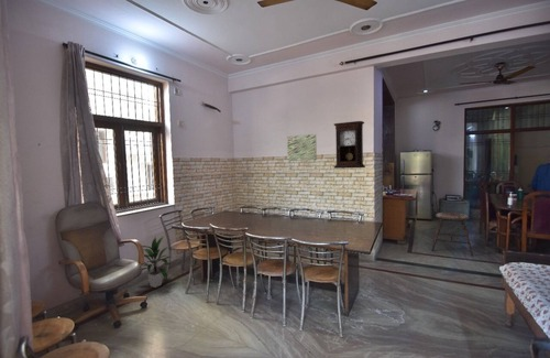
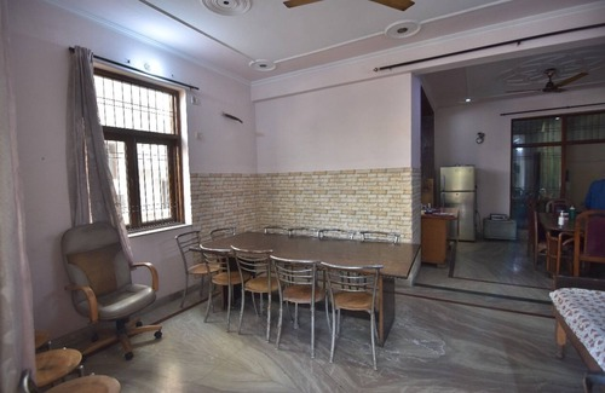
- stool [430,211,474,257]
- pendulum clock [333,120,366,170]
- indoor plant [141,235,173,289]
- wall art [286,133,318,162]
